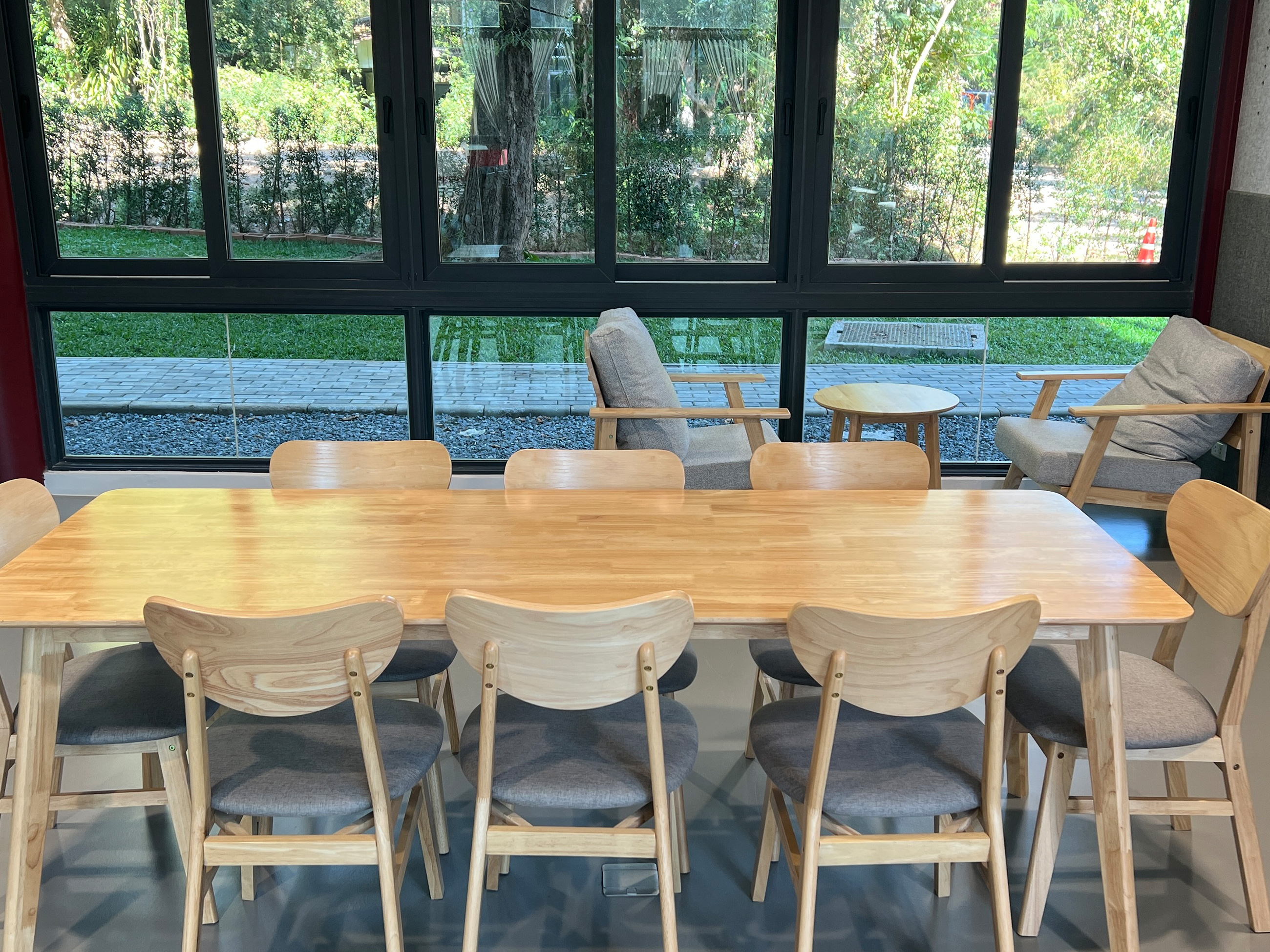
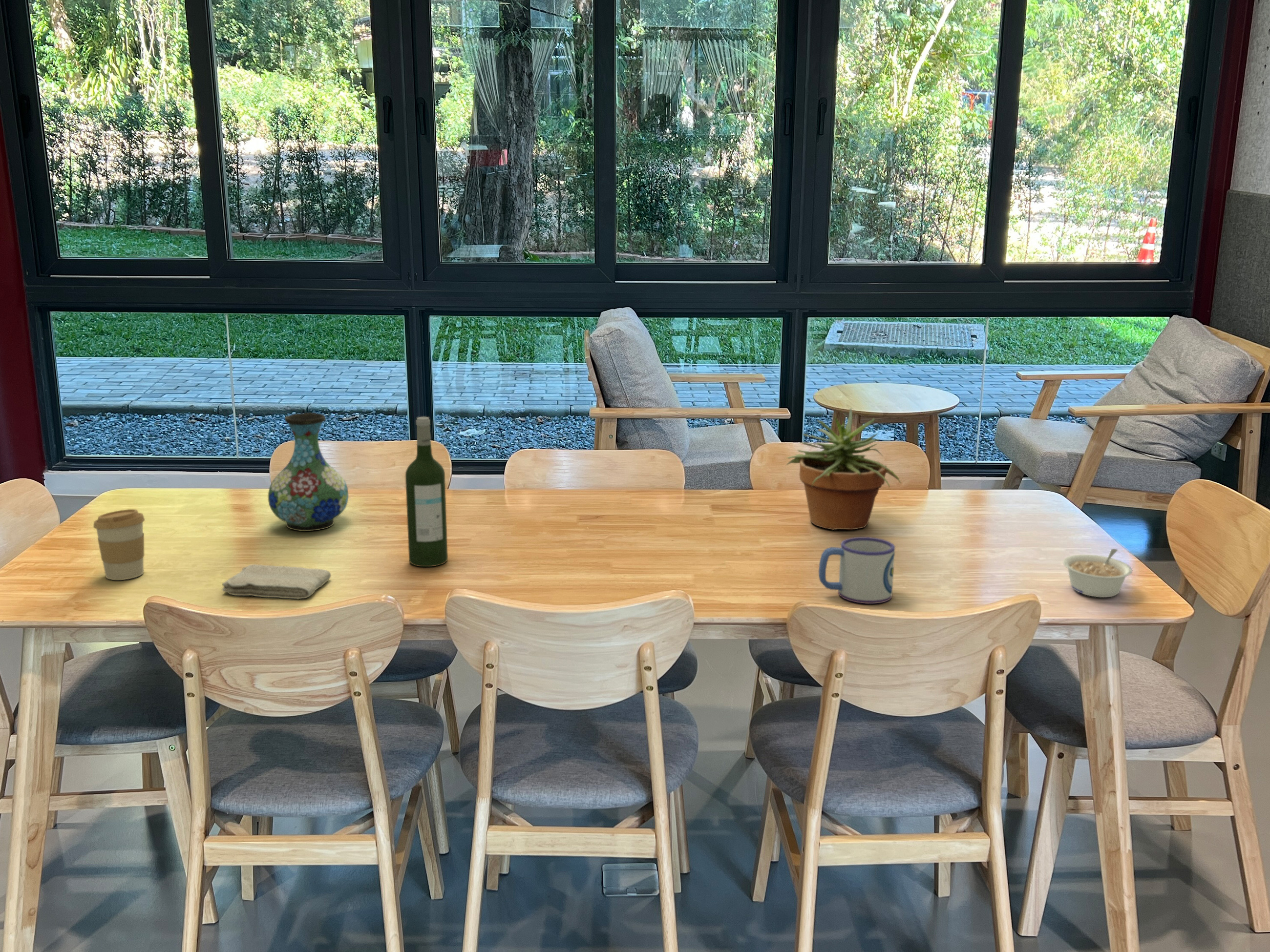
+ potted plant [784,408,902,531]
+ washcloth [222,564,332,600]
+ coffee cup [93,509,146,580]
+ legume [1062,548,1133,598]
+ vase [268,413,349,532]
+ mug [818,537,896,604]
+ wine bottle [405,416,448,567]
